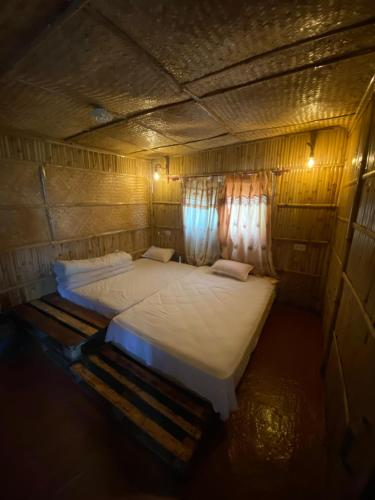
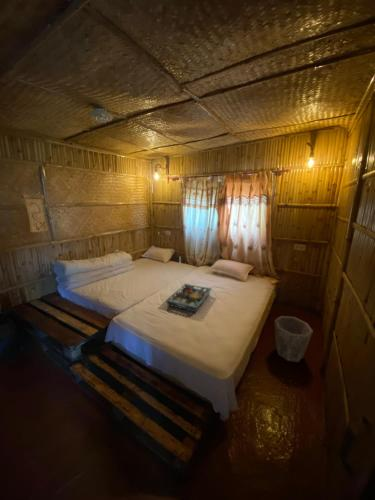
+ waste bin [273,315,314,363]
+ serving tray [165,283,213,313]
+ wall scroll [21,187,49,233]
